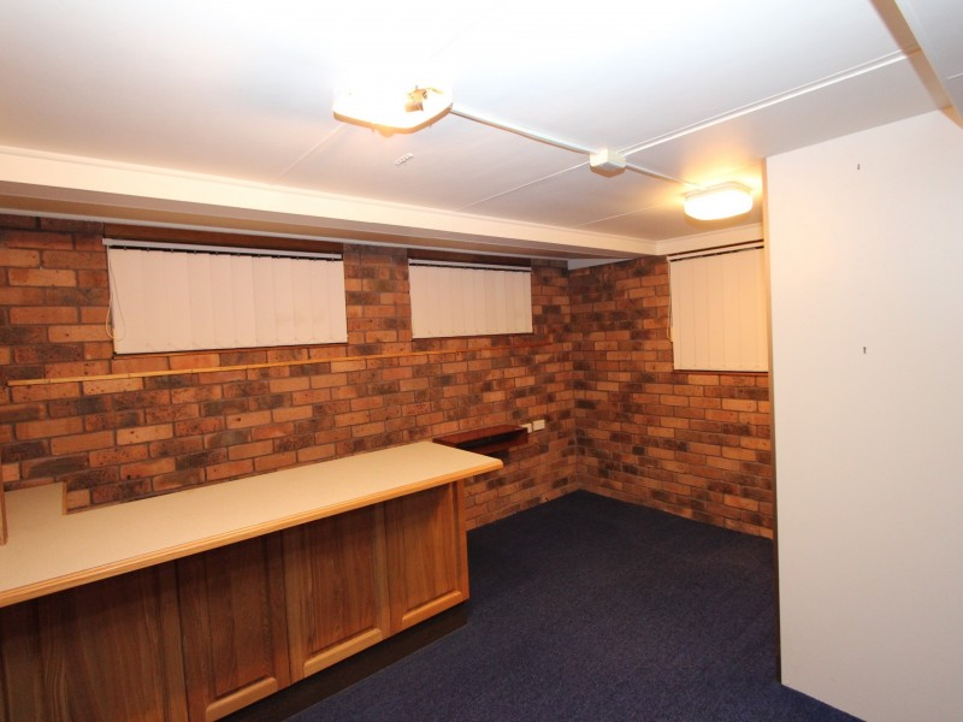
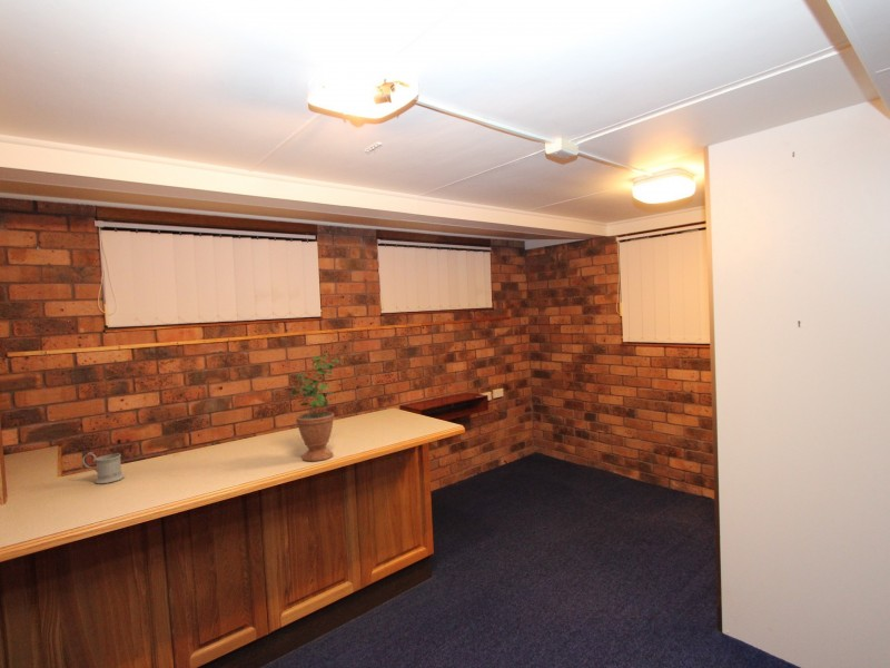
+ potted plant [290,350,343,462]
+ mug [81,451,126,484]
